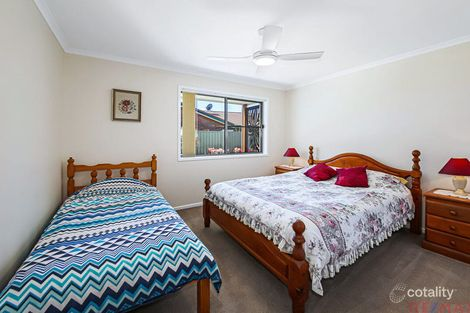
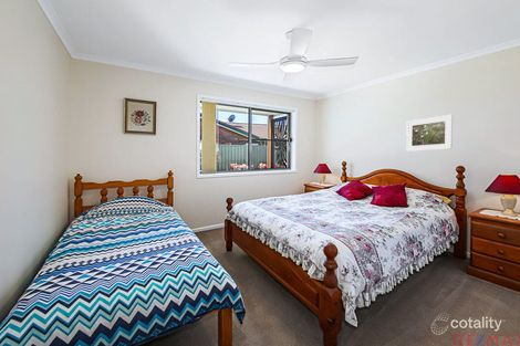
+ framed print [405,114,454,153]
